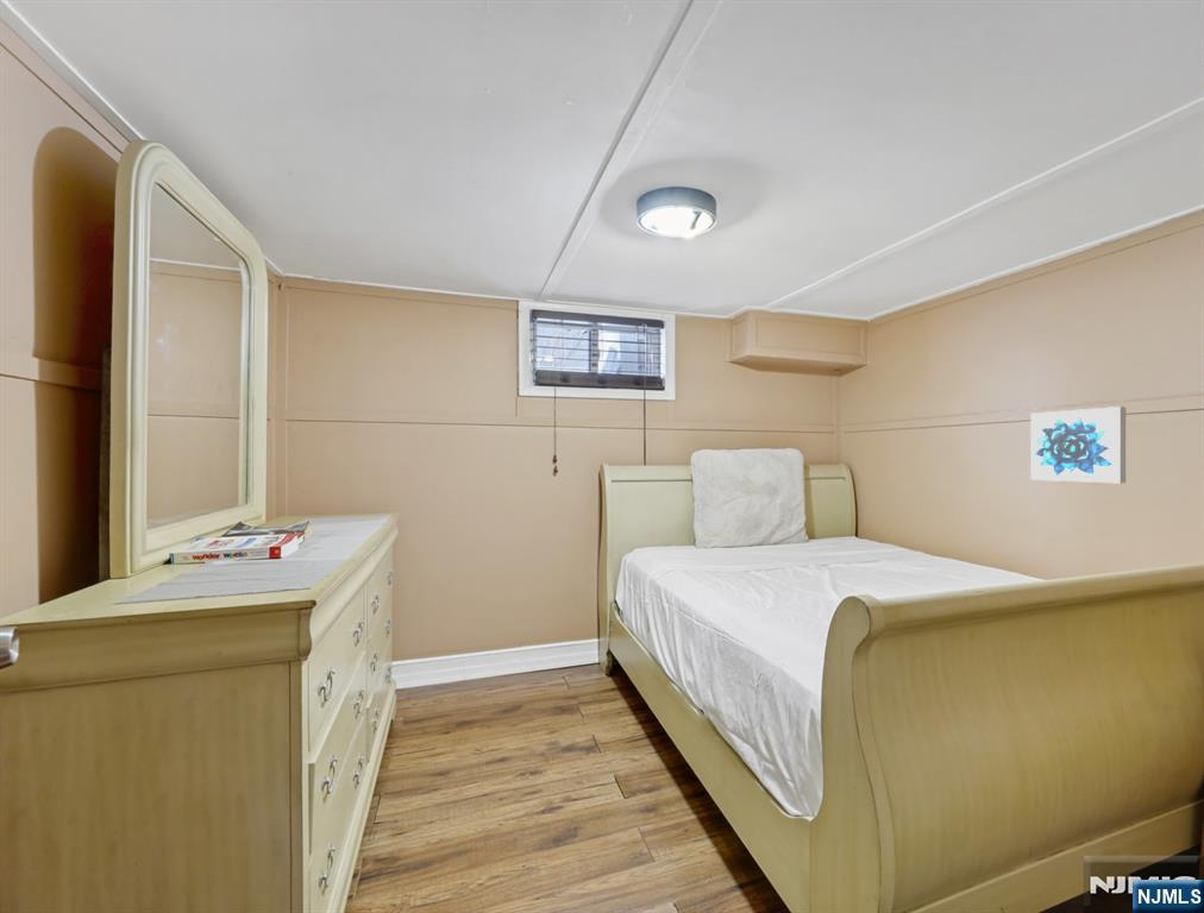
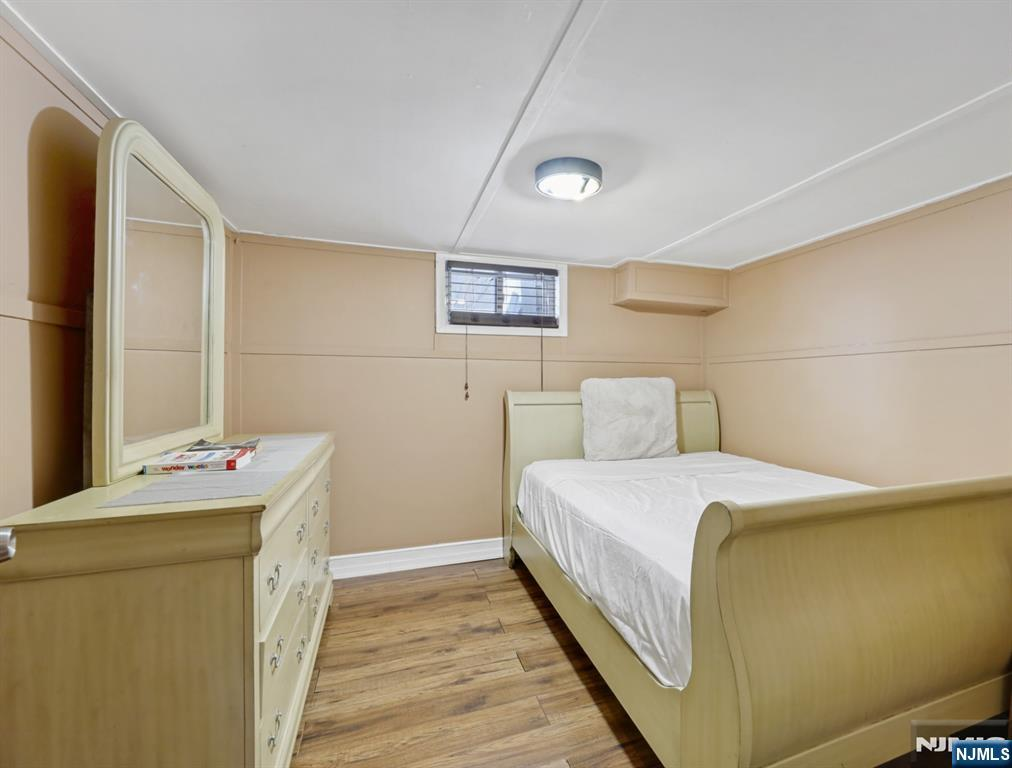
- wall art [1029,405,1127,484]
